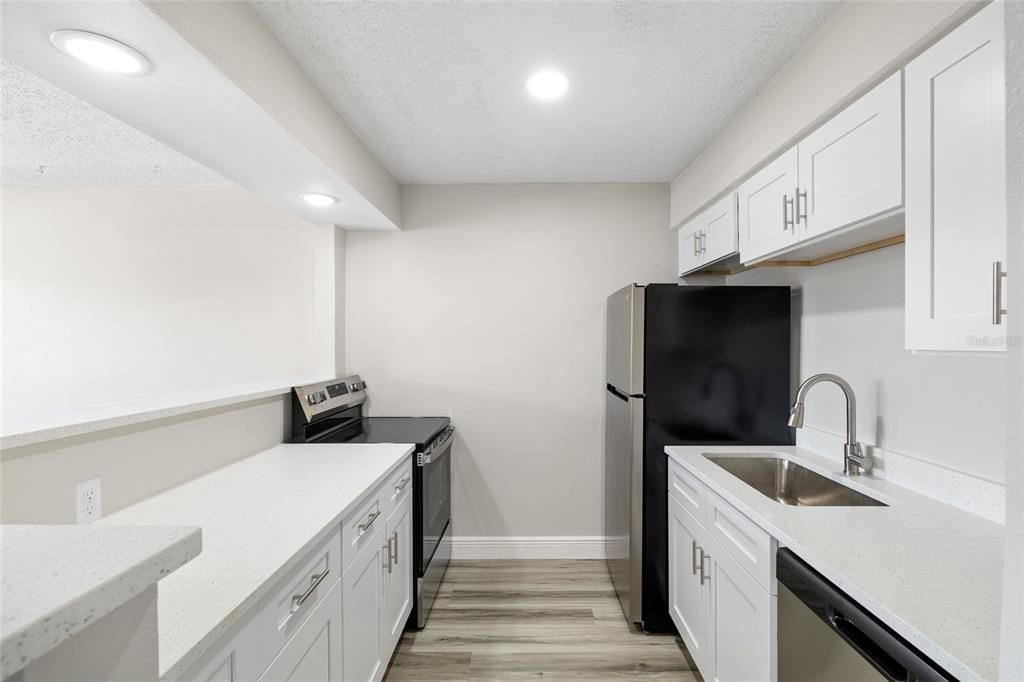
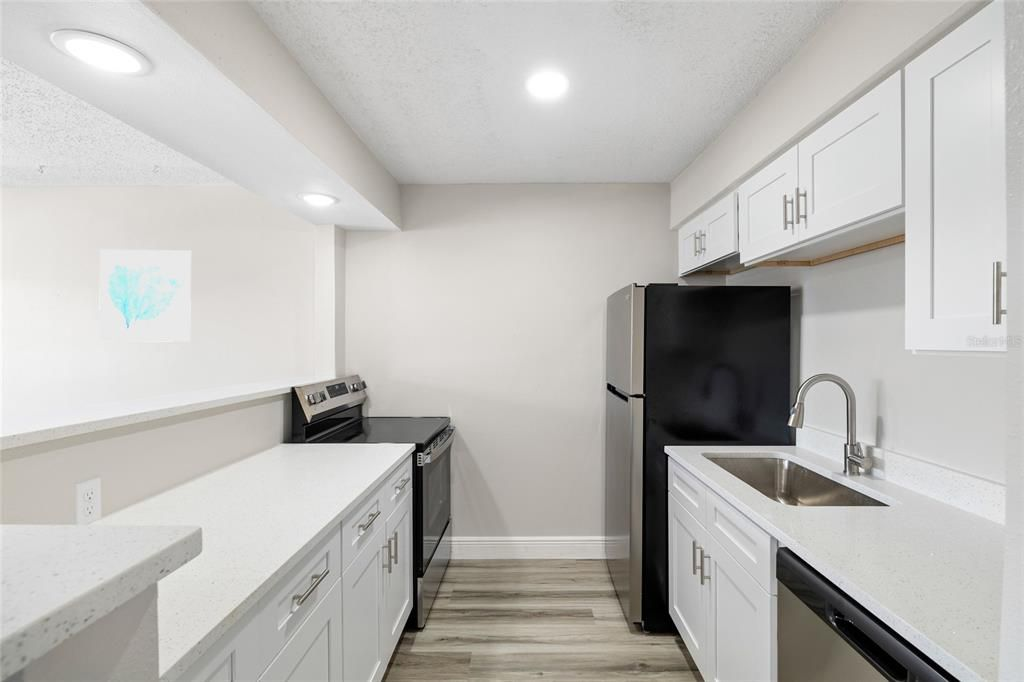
+ wall art [98,249,192,343]
